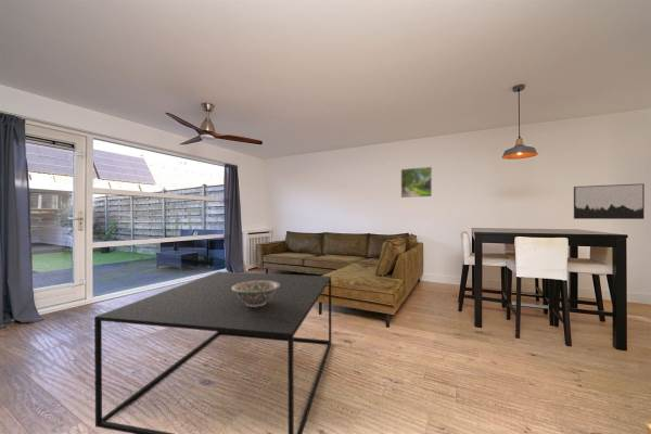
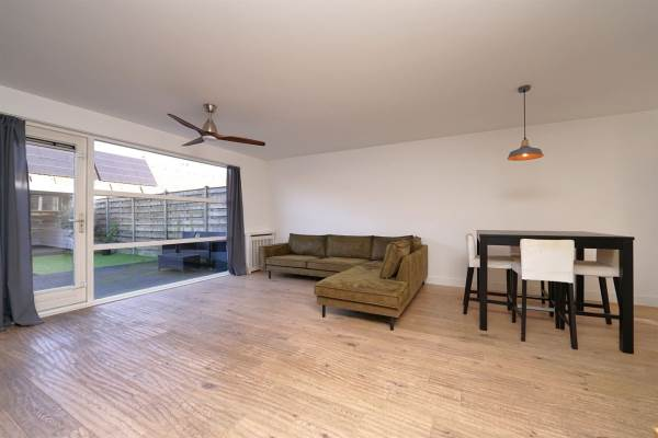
- decorative bowl [232,281,280,307]
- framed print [400,166,433,199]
- wall art [573,182,646,220]
- coffee table [93,270,332,434]
